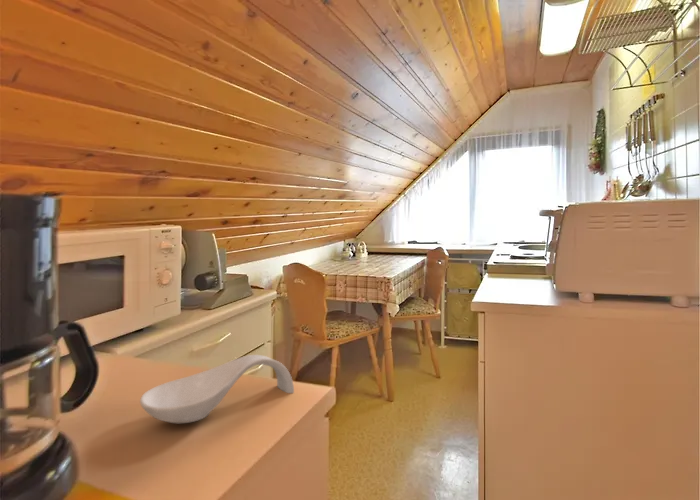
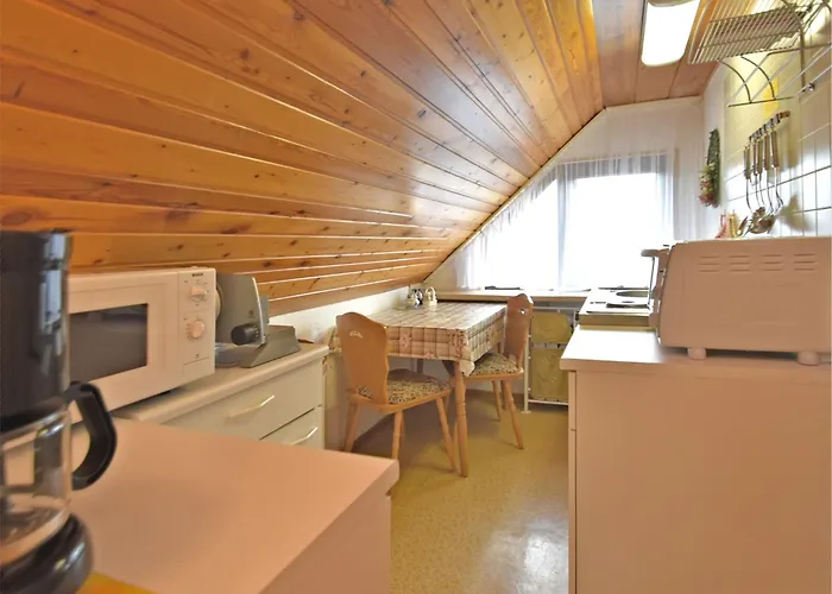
- spoon rest [139,354,295,424]
